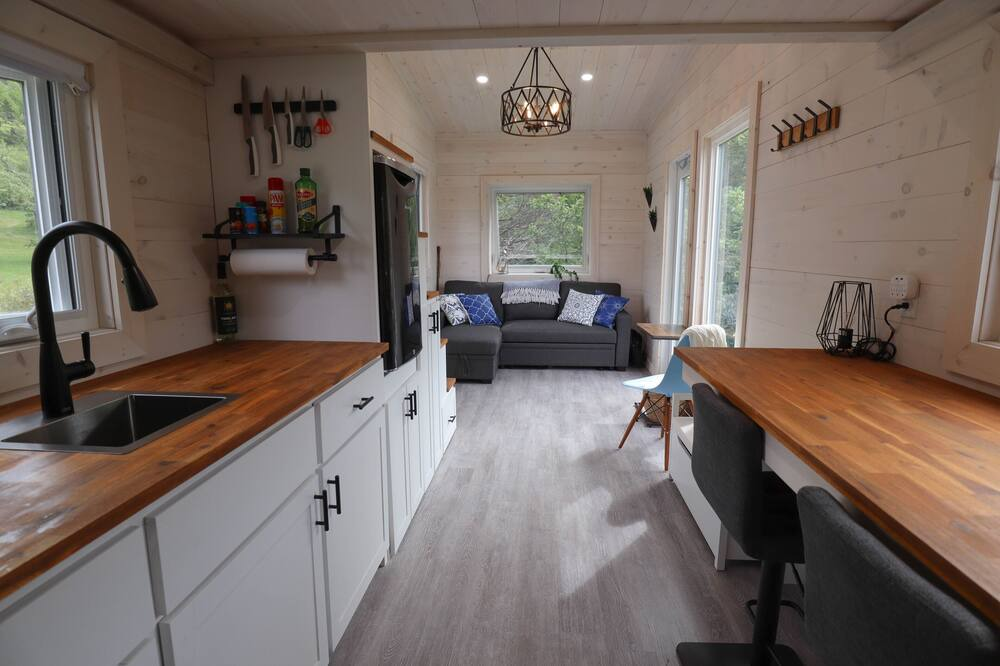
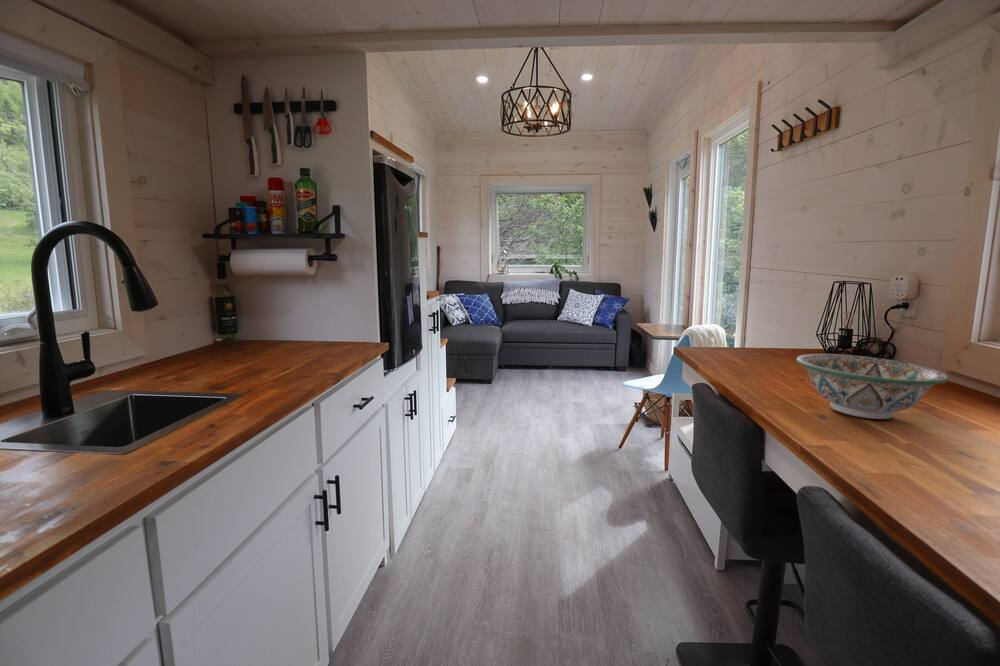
+ decorative bowl [795,353,949,420]
